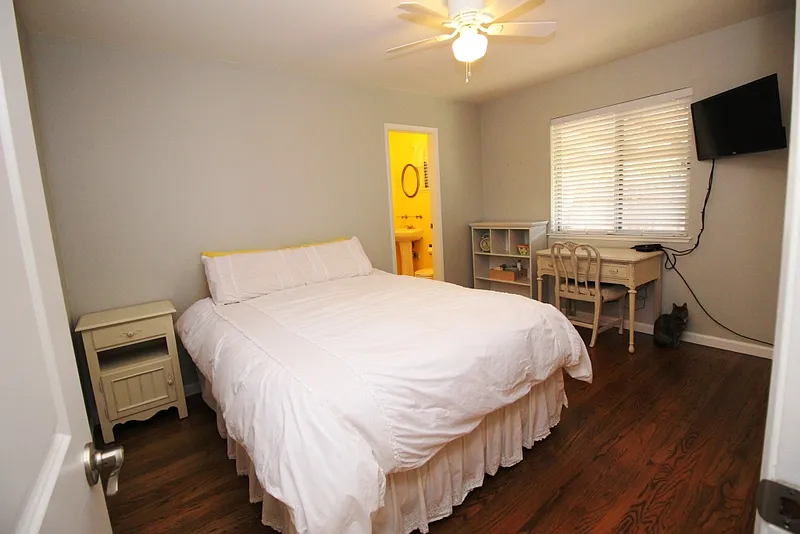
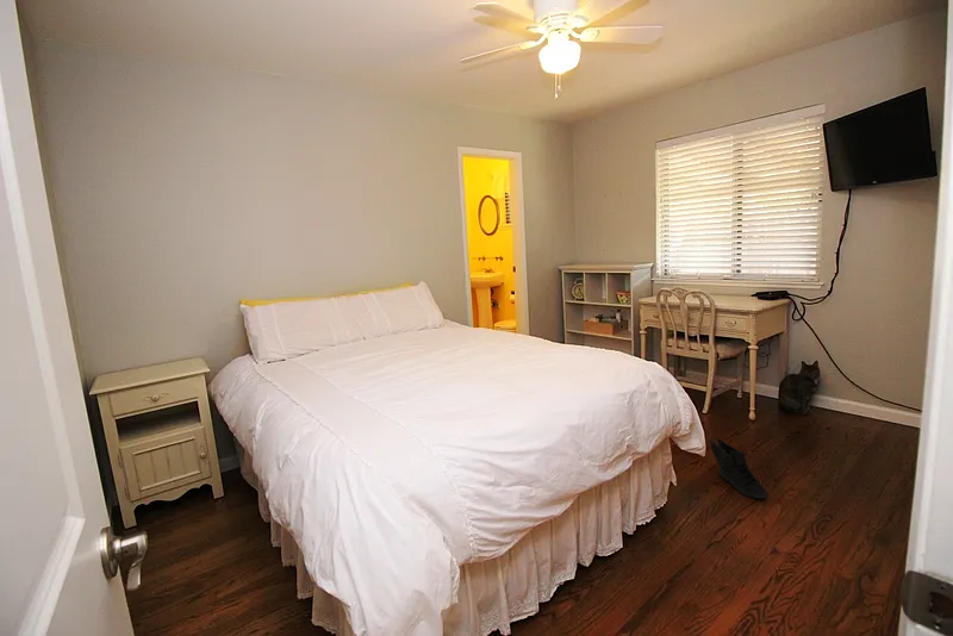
+ sneaker [709,437,768,500]
